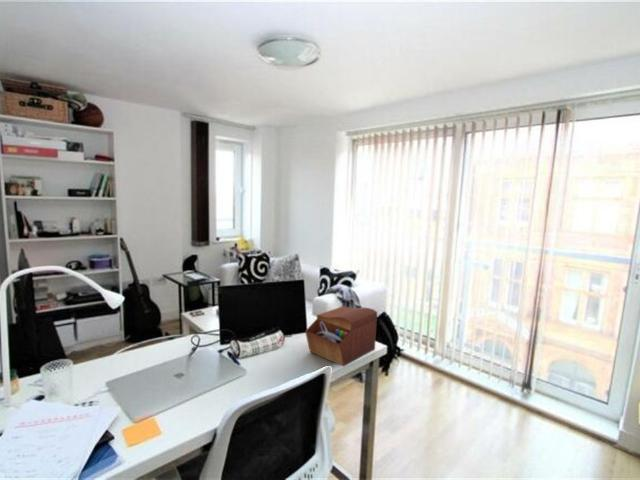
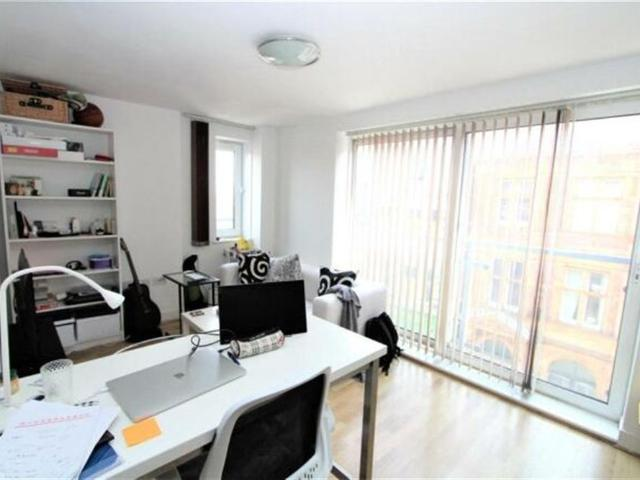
- sewing box [304,305,378,367]
